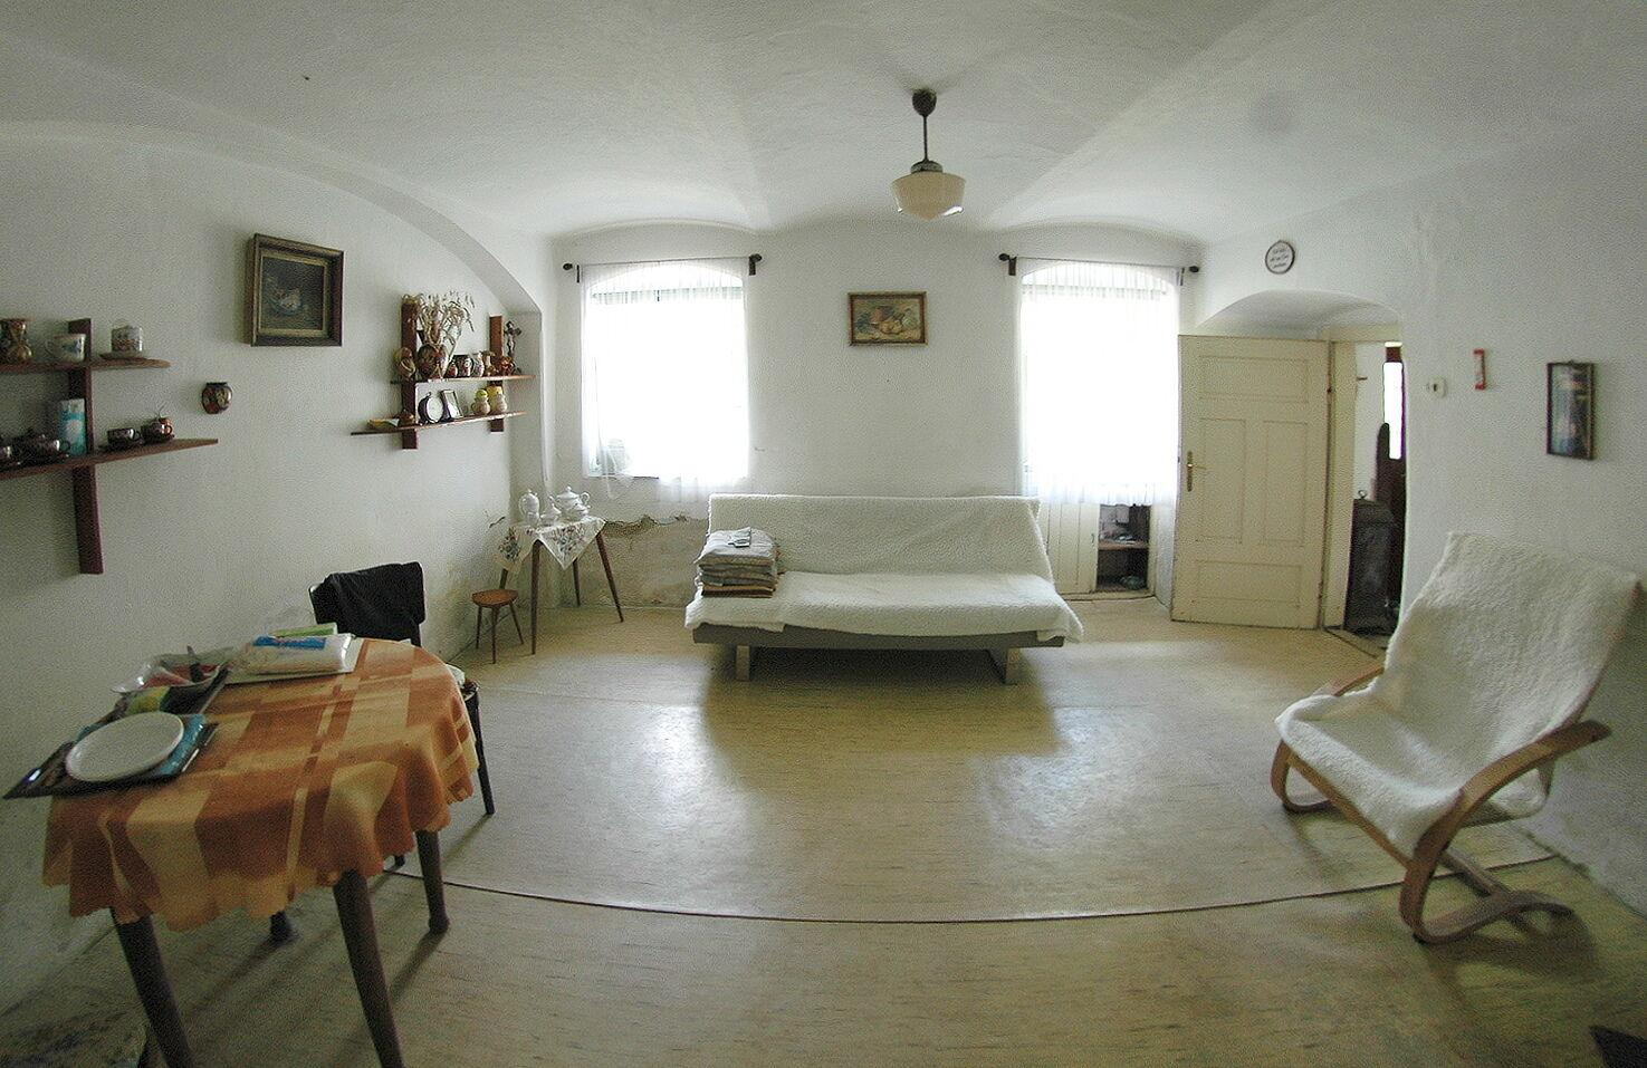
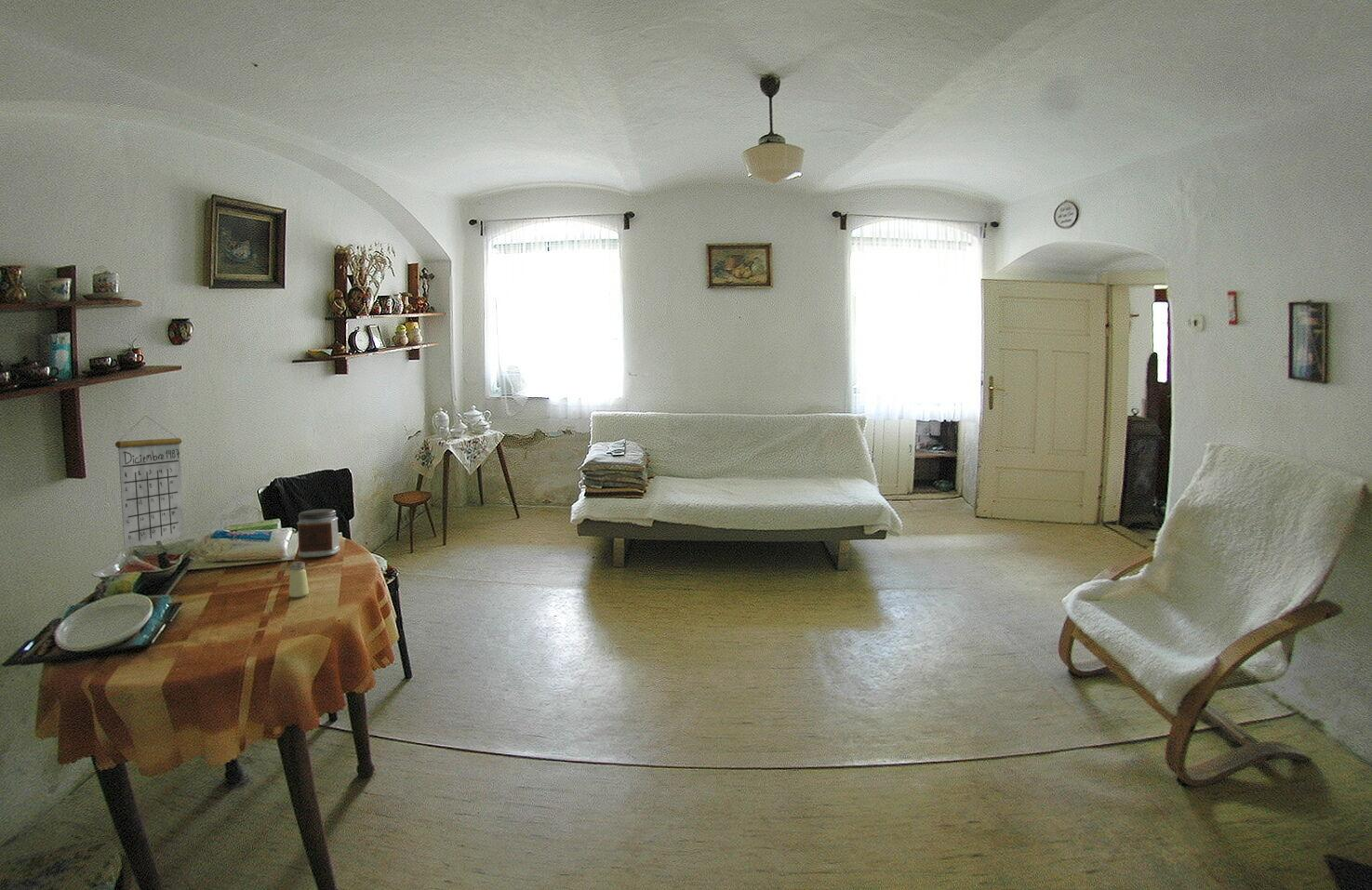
+ calendar [114,415,185,550]
+ jar [296,508,341,558]
+ saltshaker [288,561,310,598]
